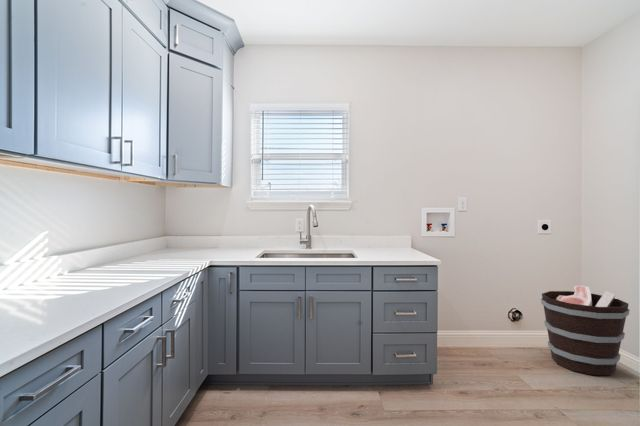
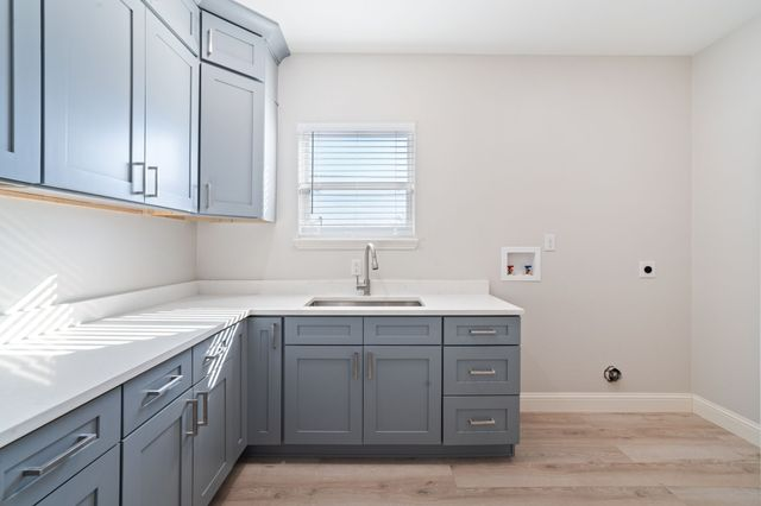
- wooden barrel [540,284,631,376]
